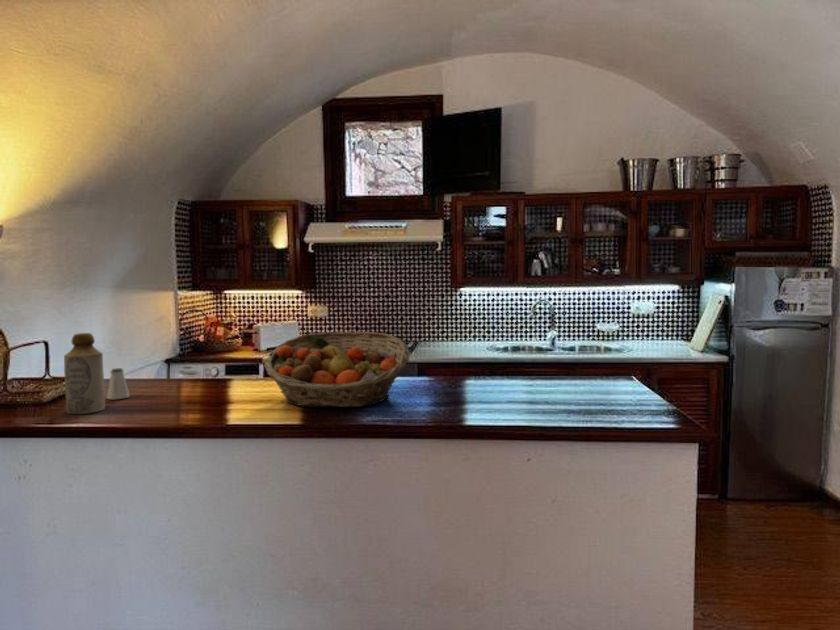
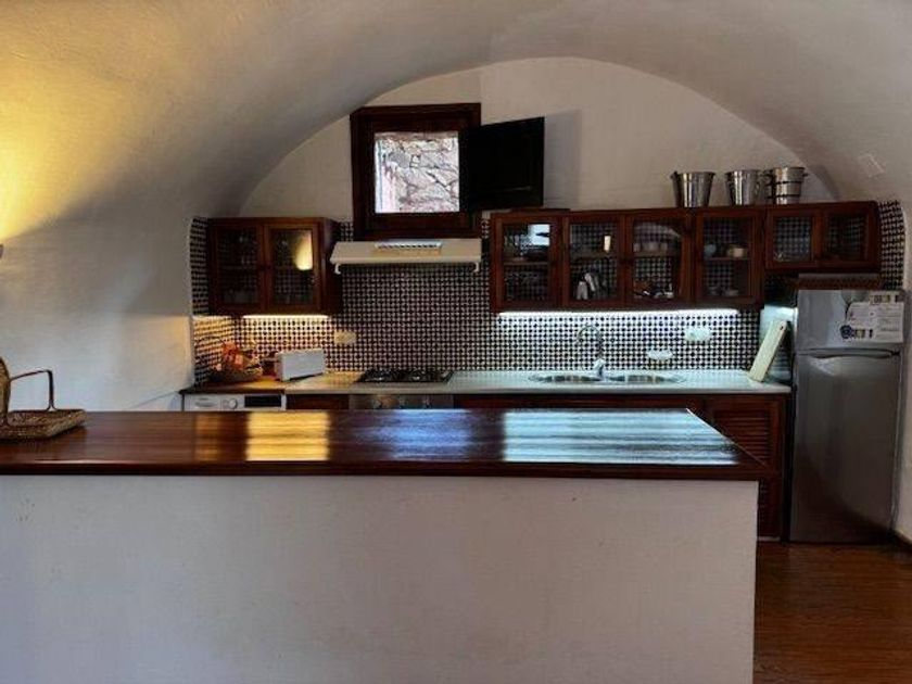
- saltshaker [106,367,131,400]
- bottle [63,332,106,415]
- fruit basket [263,331,410,408]
